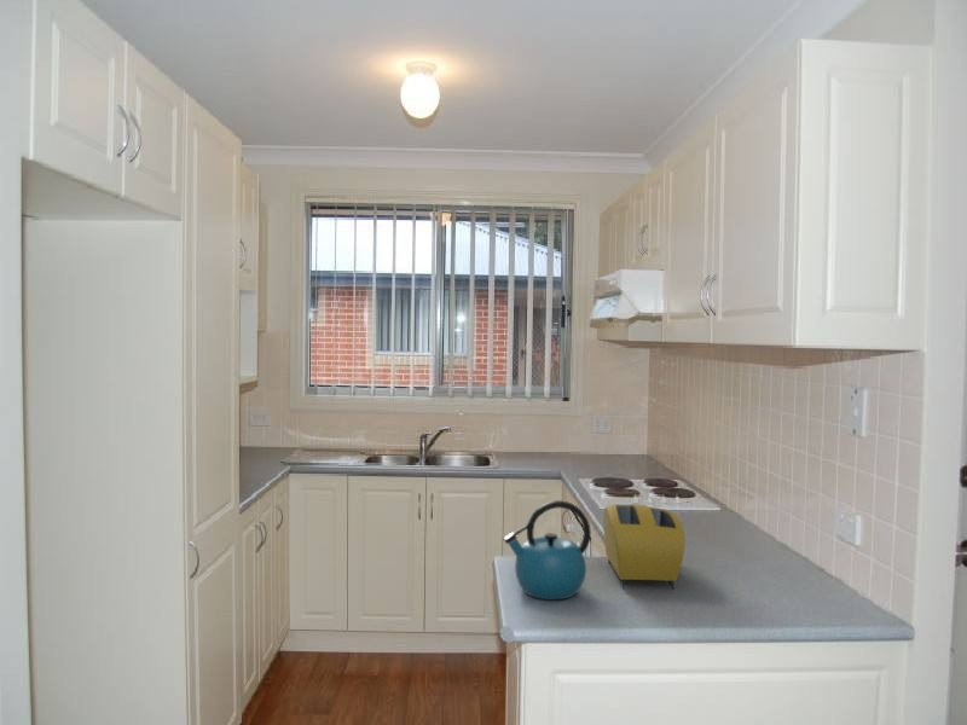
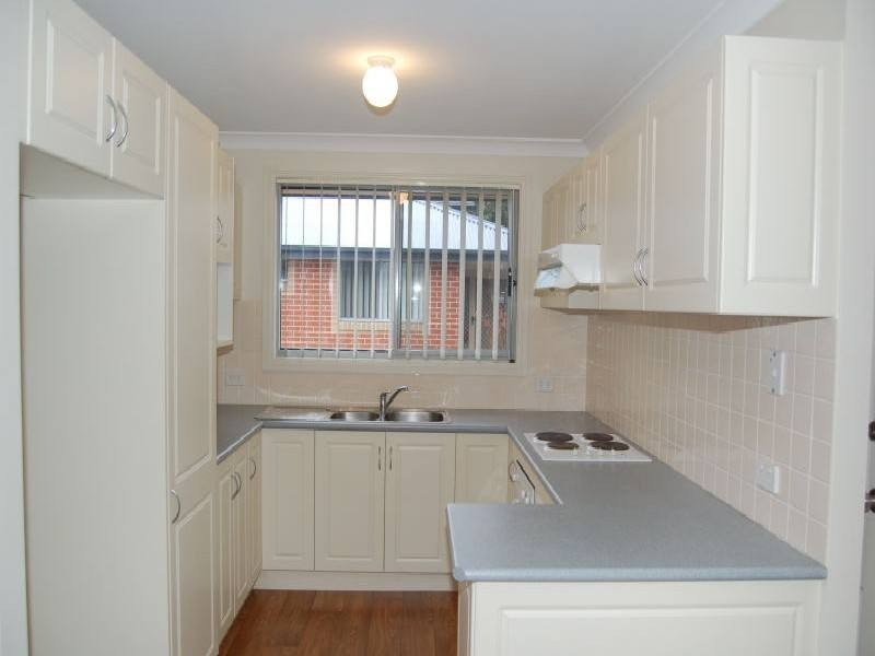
- toaster [602,503,685,591]
- kettle [503,499,592,601]
